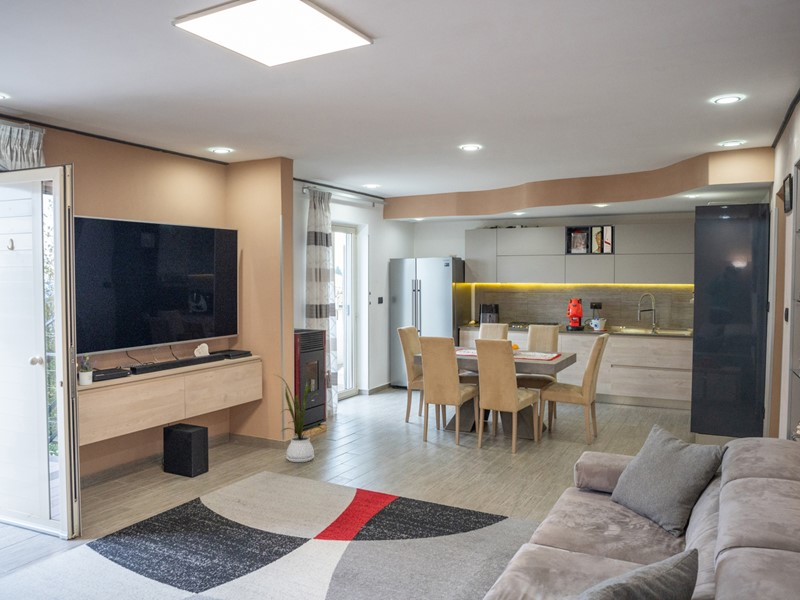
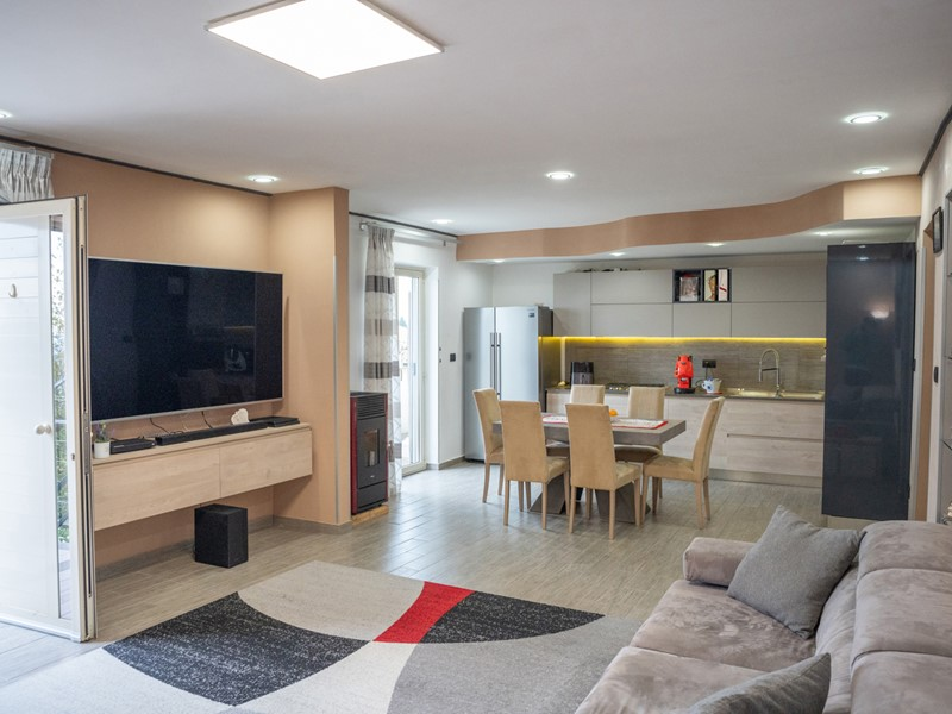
- house plant [272,373,325,463]
